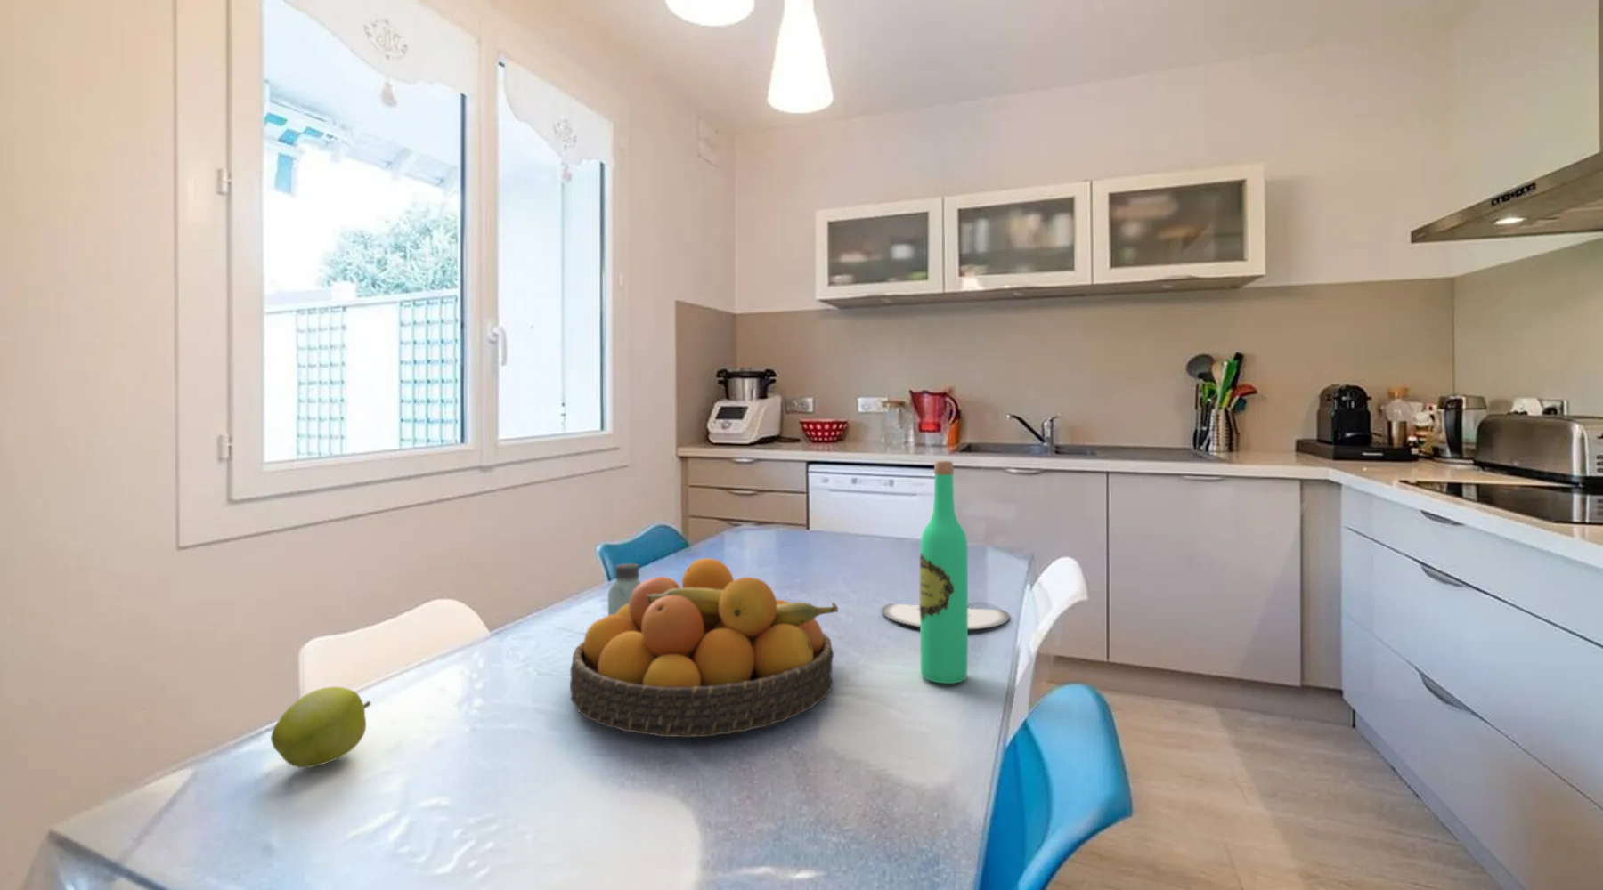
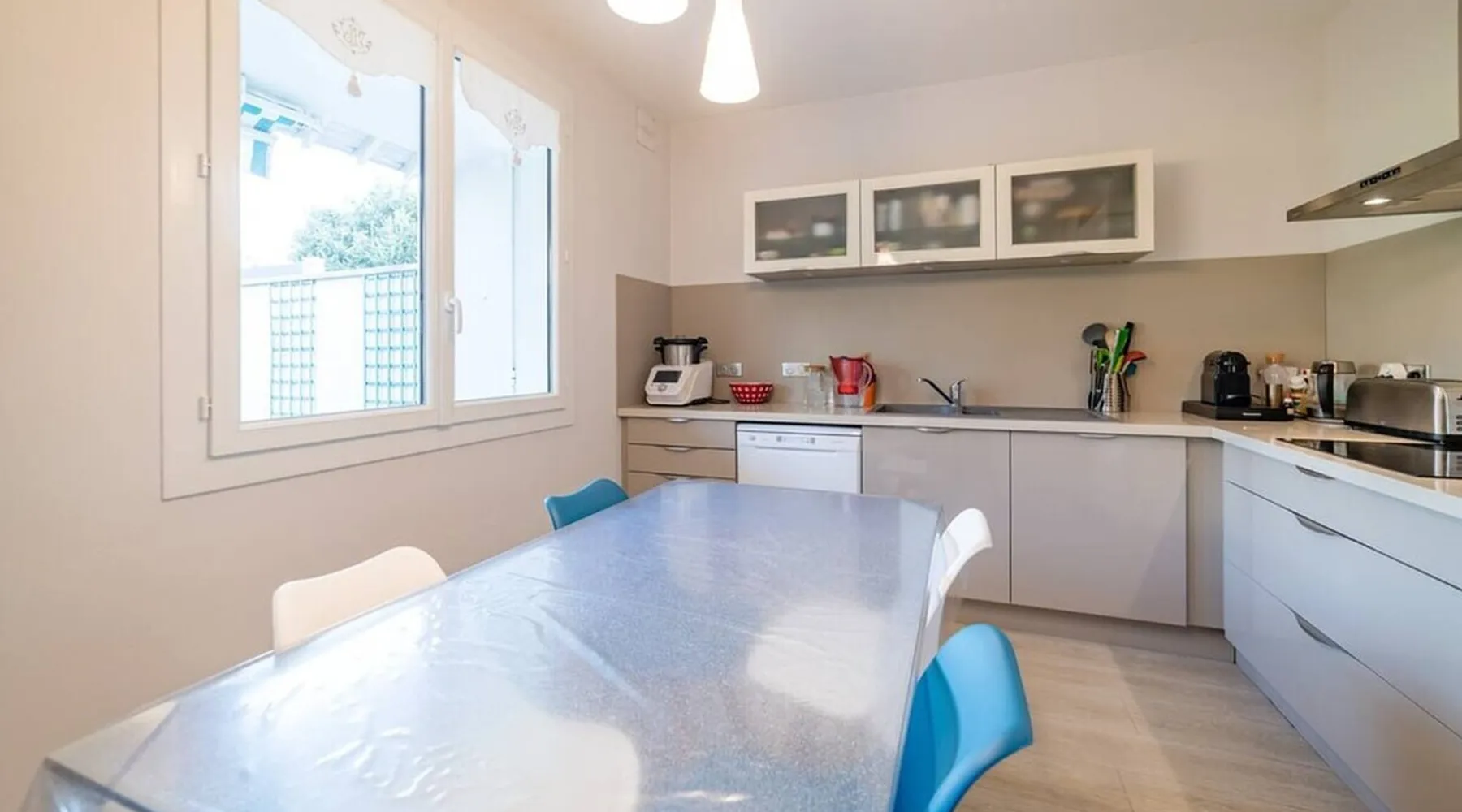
- wine bottle [919,460,969,684]
- saltshaker [607,562,643,616]
- fruit bowl [569,557,839,738]
- plate [880,603,1011,630]
- apple [270,686,373,769]
